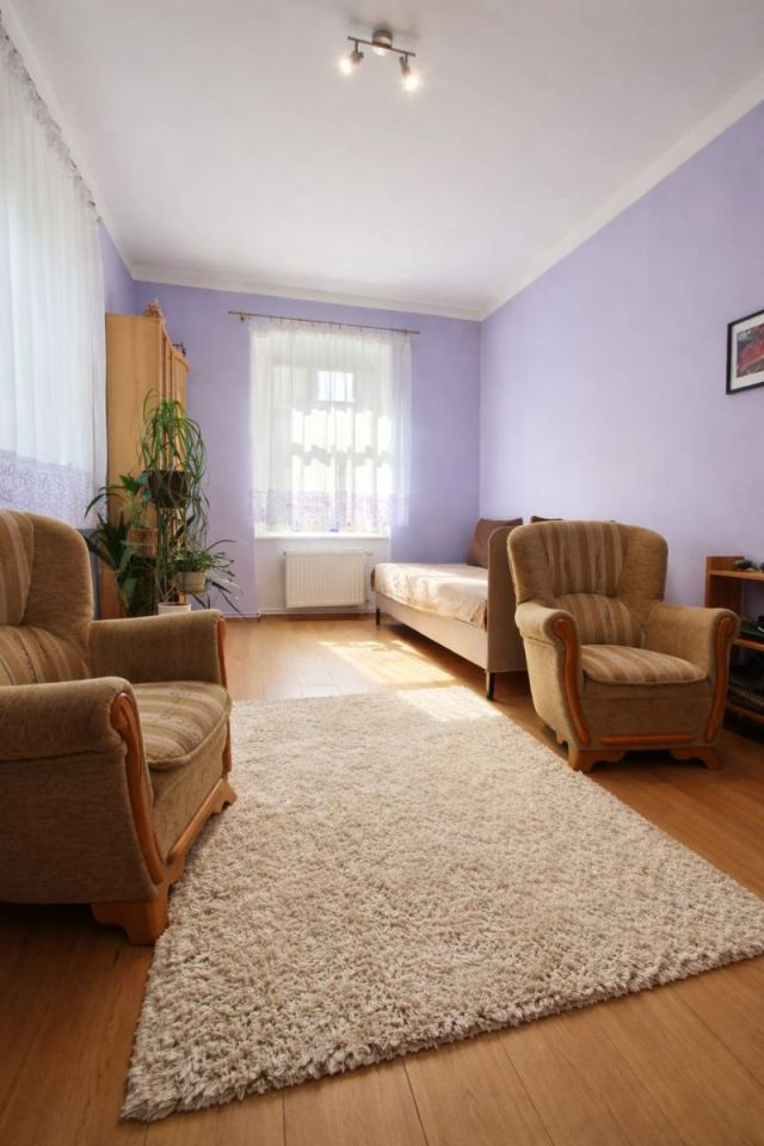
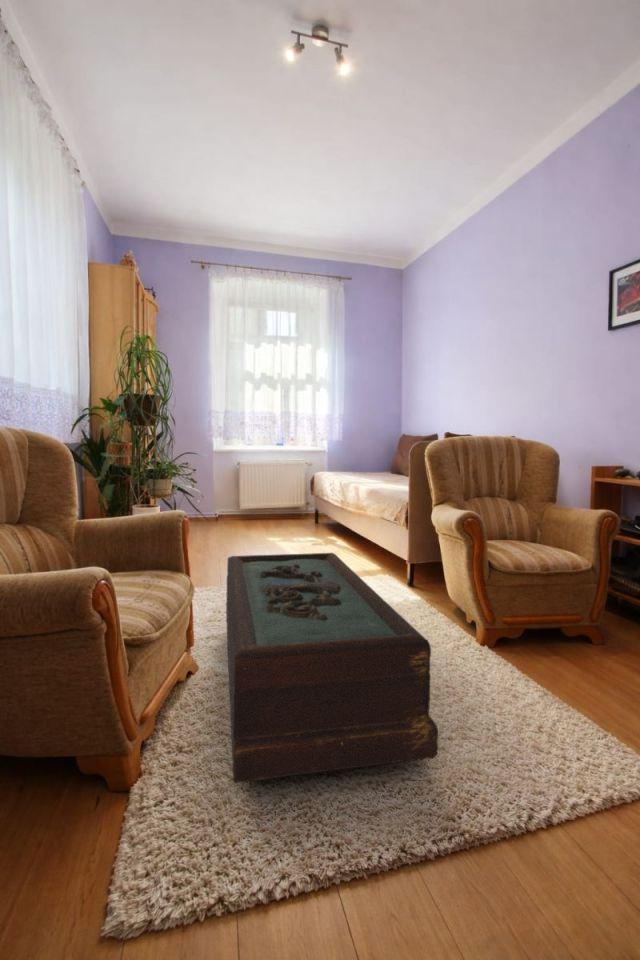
+ coffee table [225,552,439,784]
